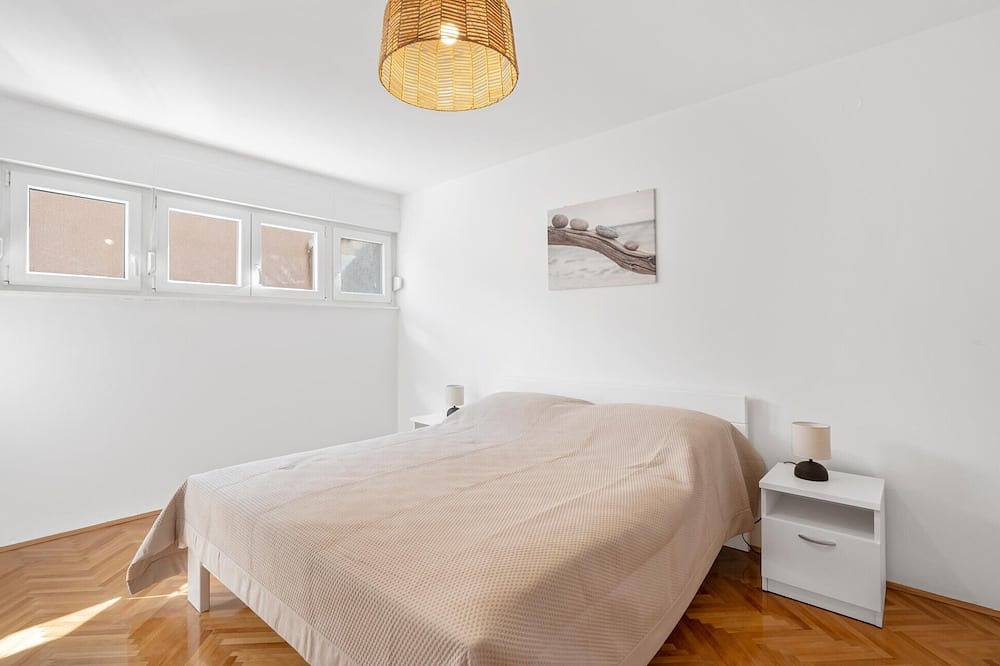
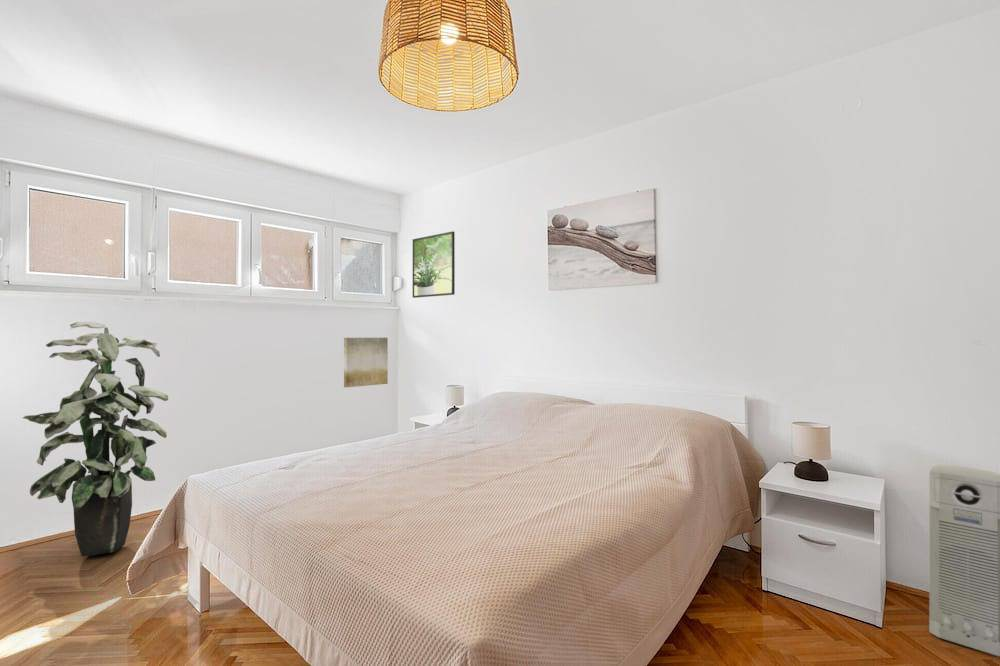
+ indoor plant [22,321,169,557]
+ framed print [412,230,456,299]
+ air purifier [928,464,1000,657]
+ wall art [343,337,389,388]
